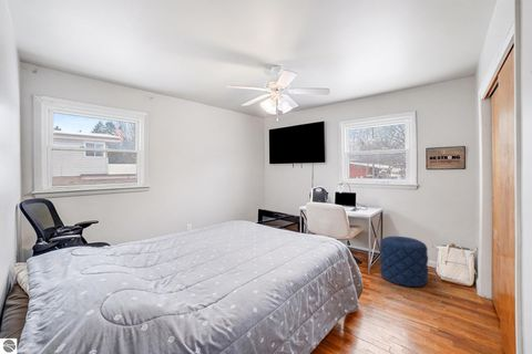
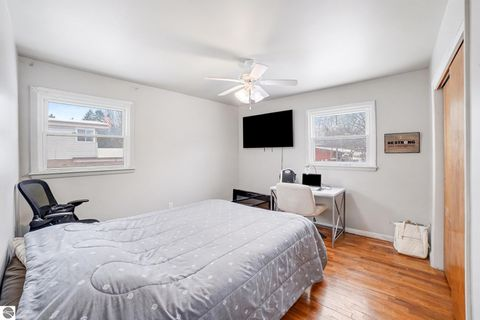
- pouf [379,236,429,288]
